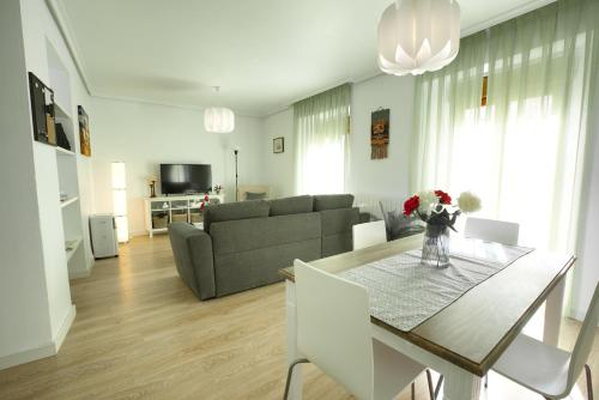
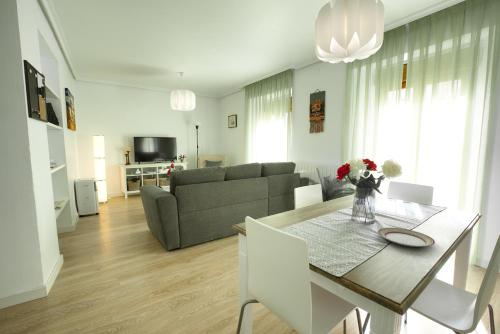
+ plate [377,227,436,248]
